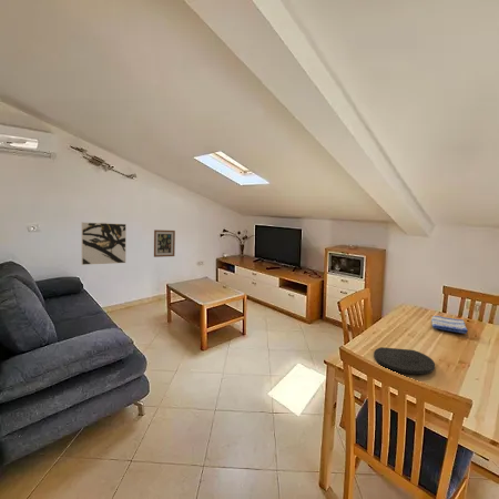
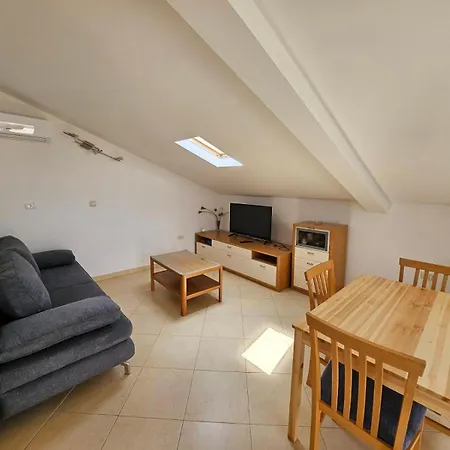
- dish towel [430,315,468,335]
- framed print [81,222,128,266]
- wall art [153,228,176,258]
- plate [373,346,436,375]
